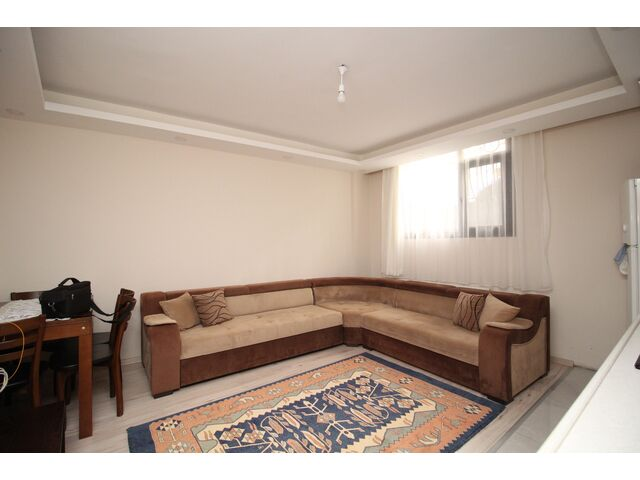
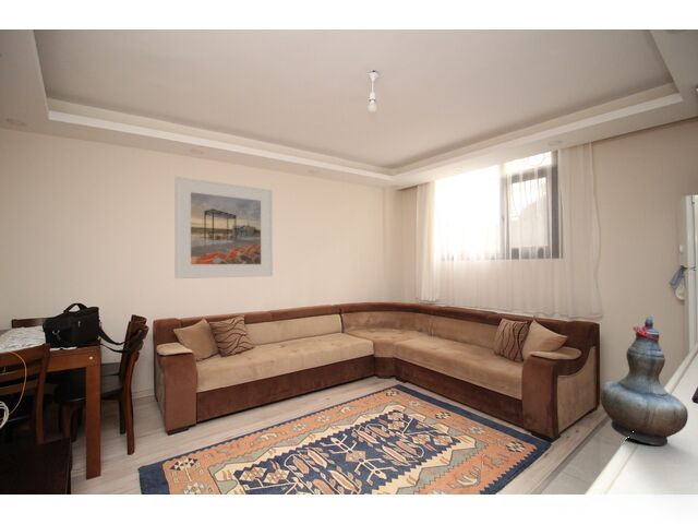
+ decorative vase [599,315,689,446]
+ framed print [174,176,274,279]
